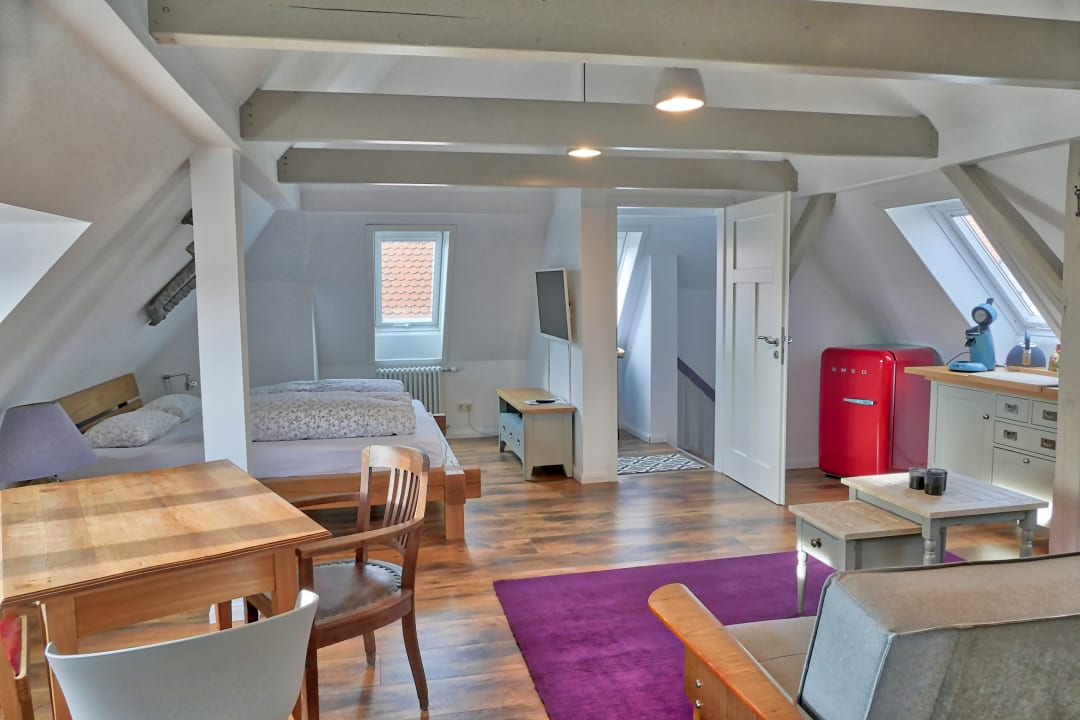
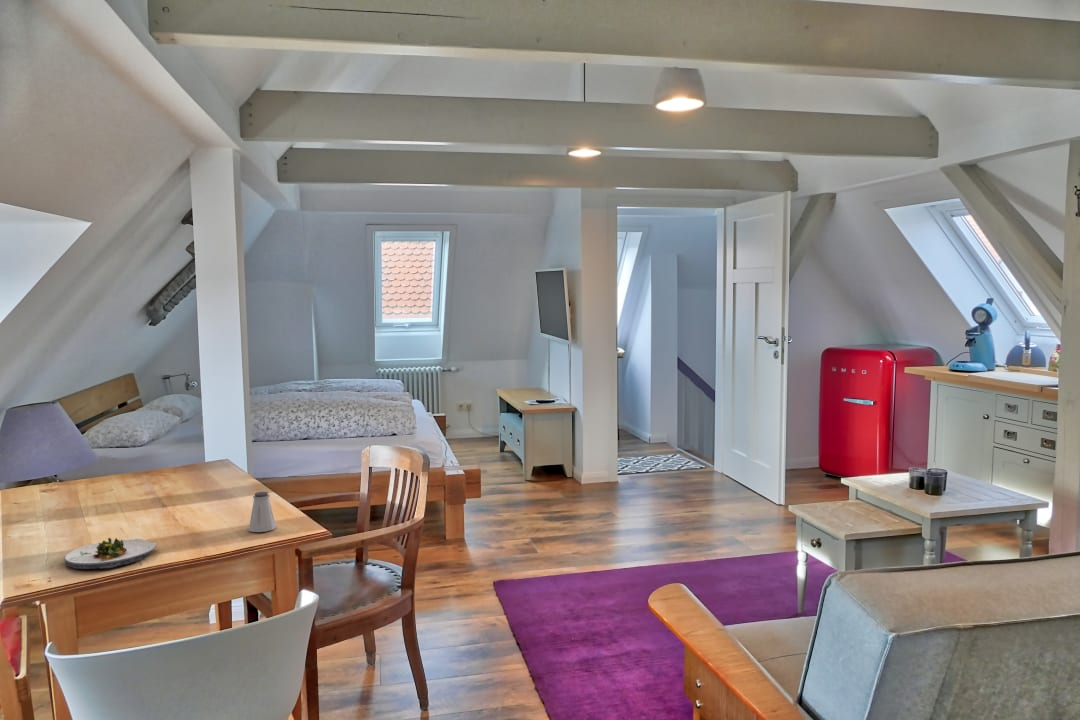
+ salad plate [63,537,157,570]
+ saltshaker [248,491,277,533]
